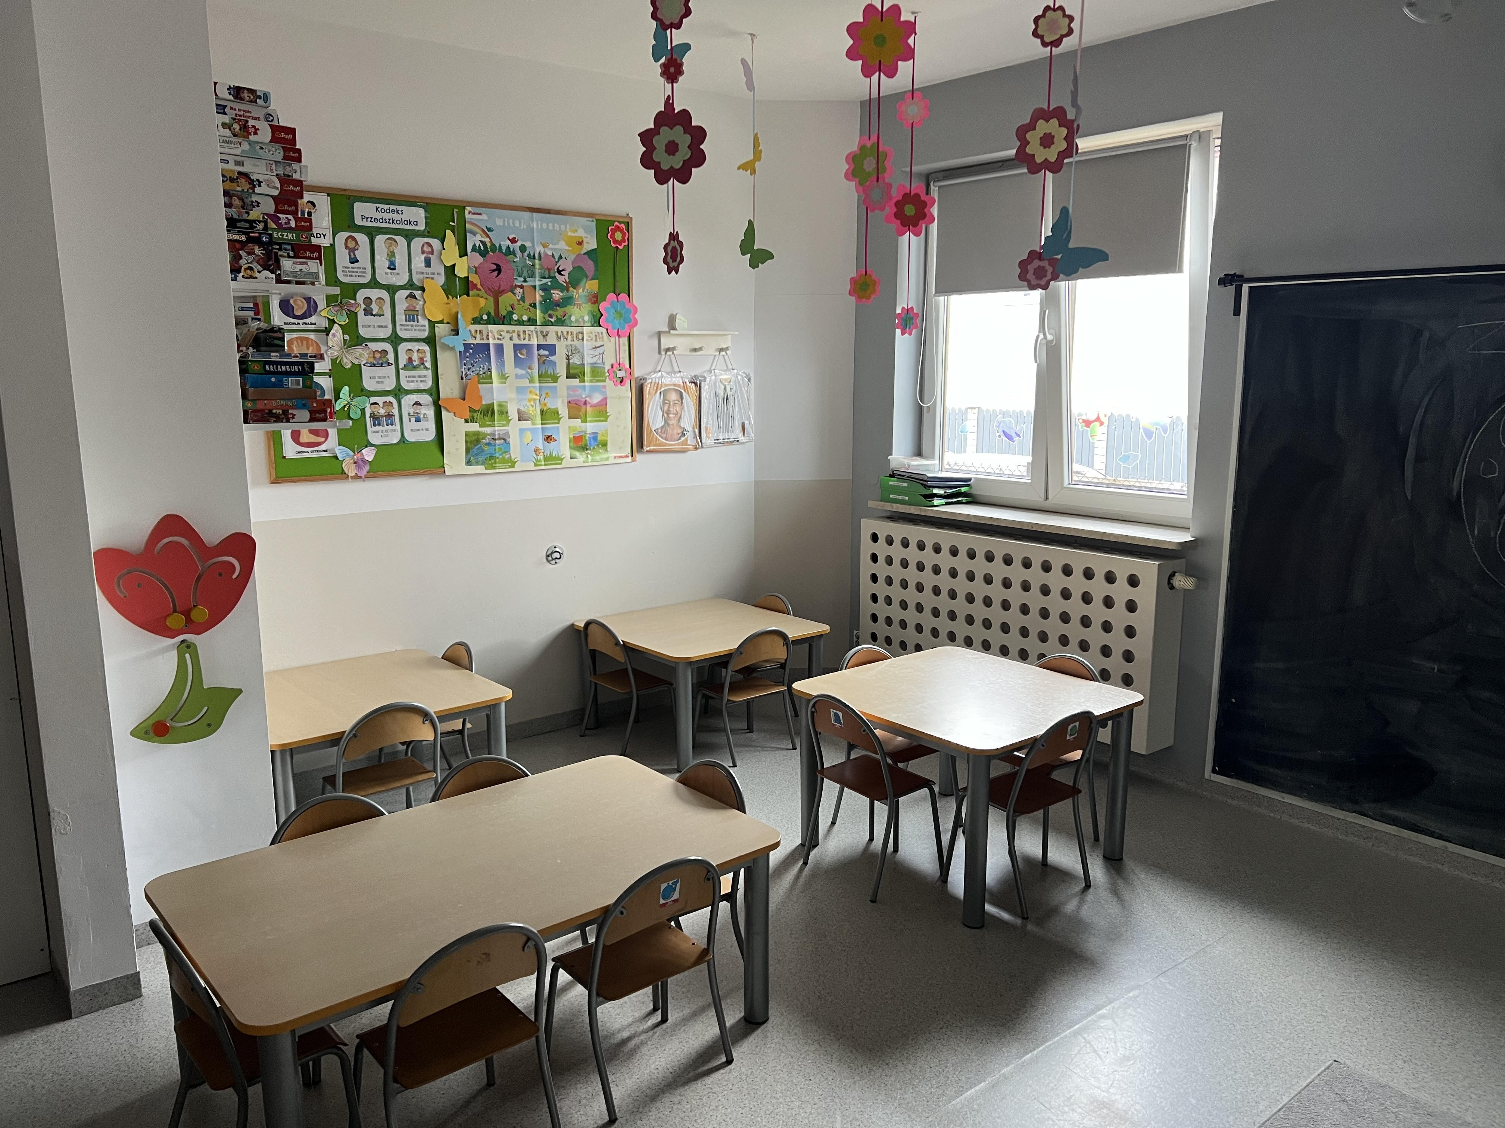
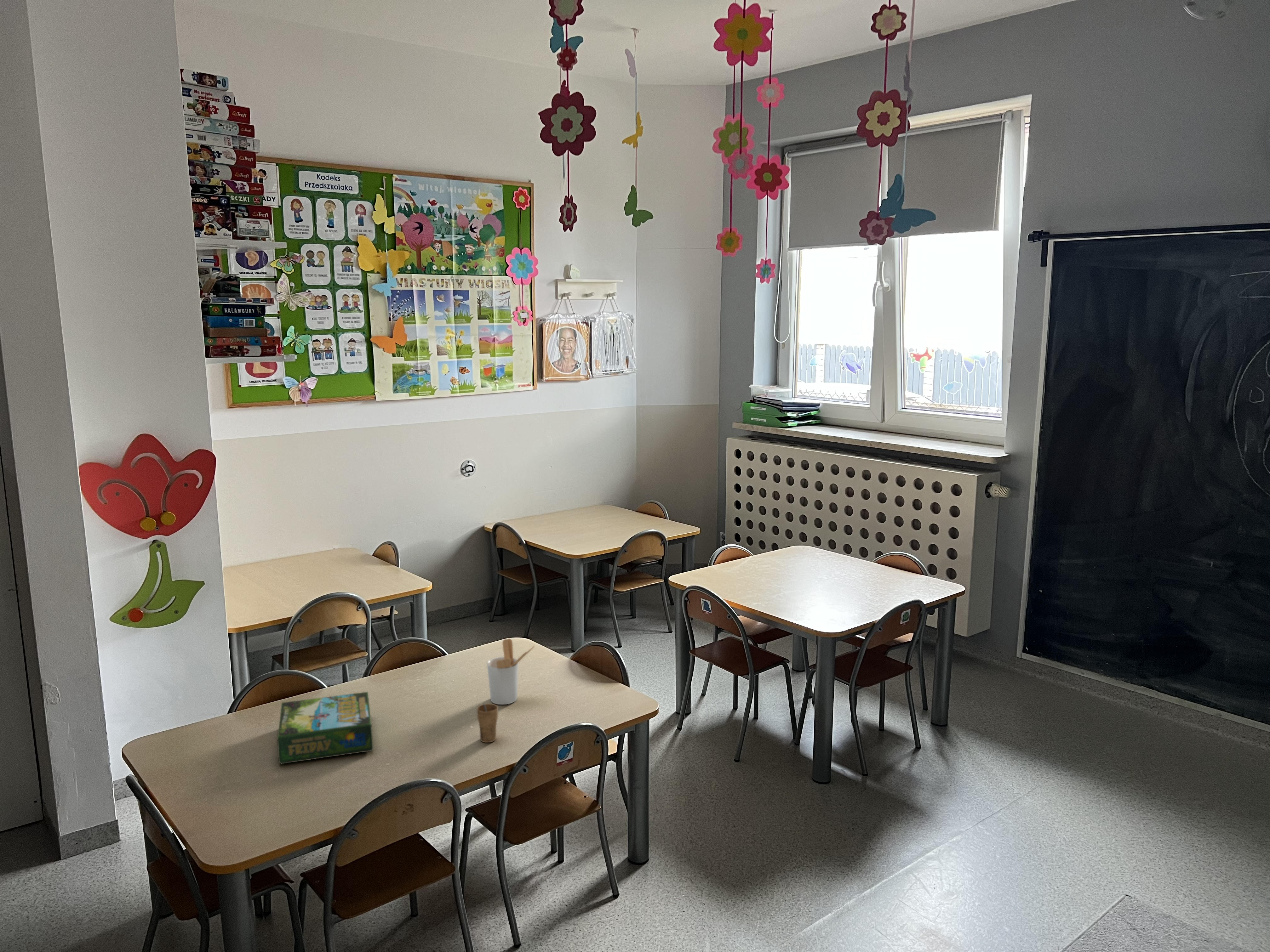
+ cup [476,703,498,743]
+ utensil holder [487,638,535,705]
+ board game [277,692,374,764]
